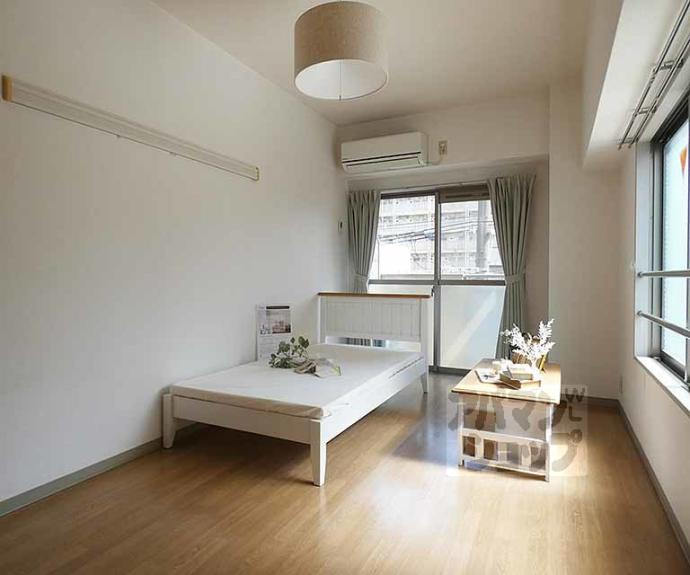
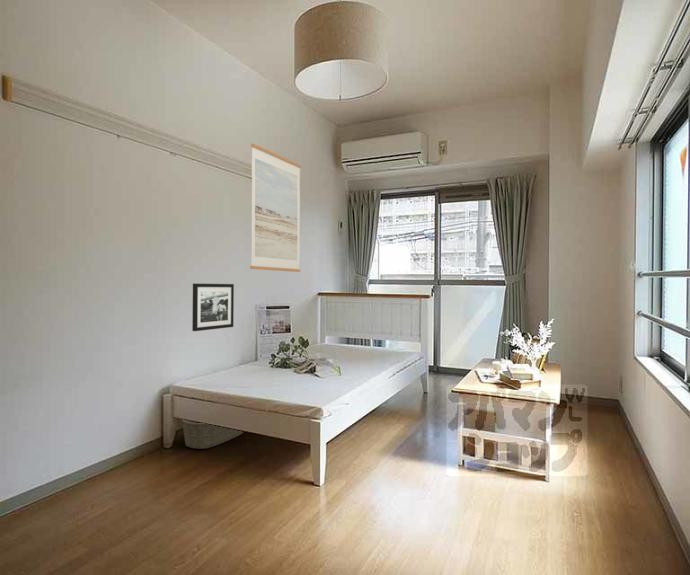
+ basket [181,418,245,450]
+ wall art [249,143,302,273]
+ picture frame [191,283,235,332]
